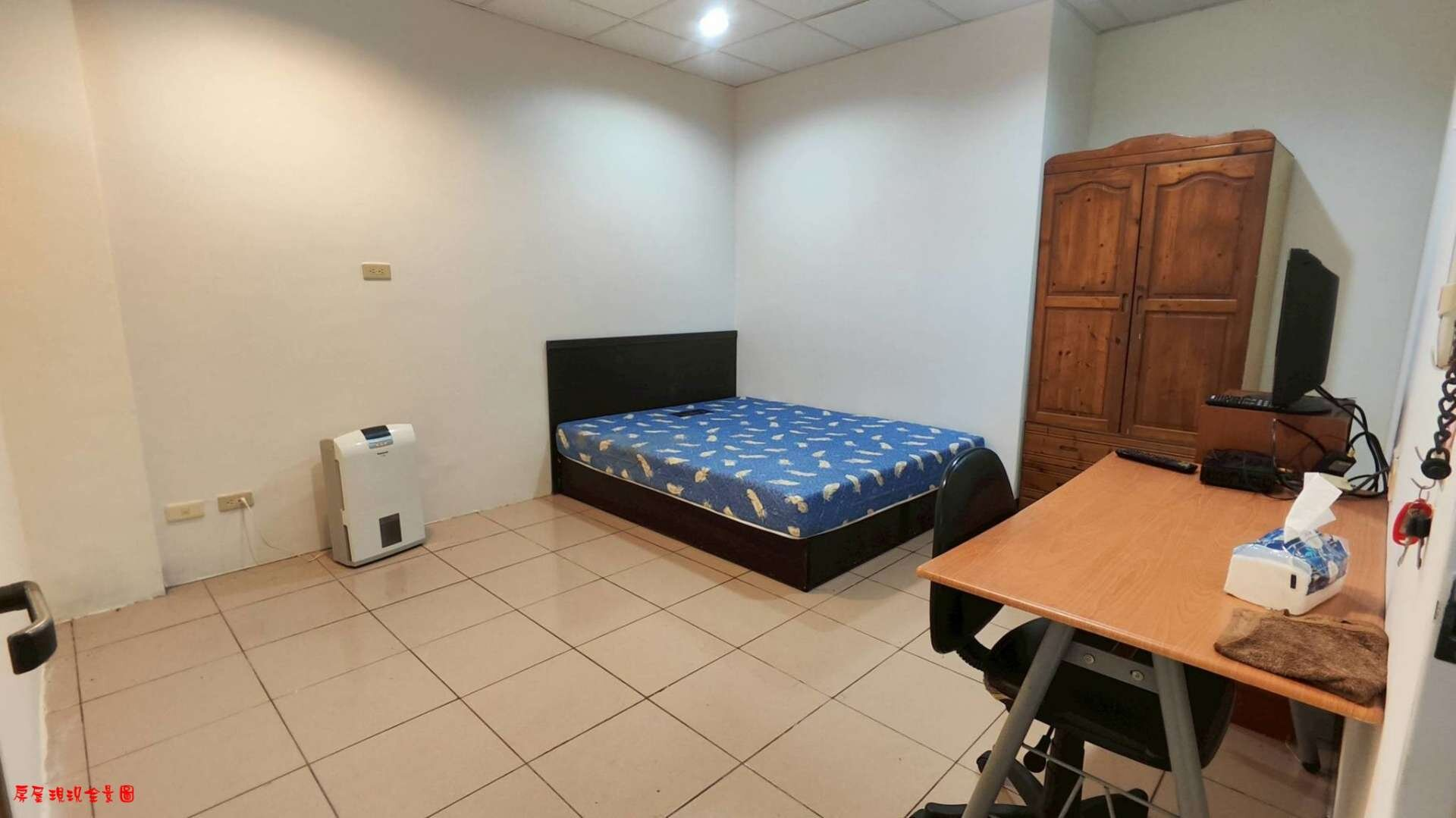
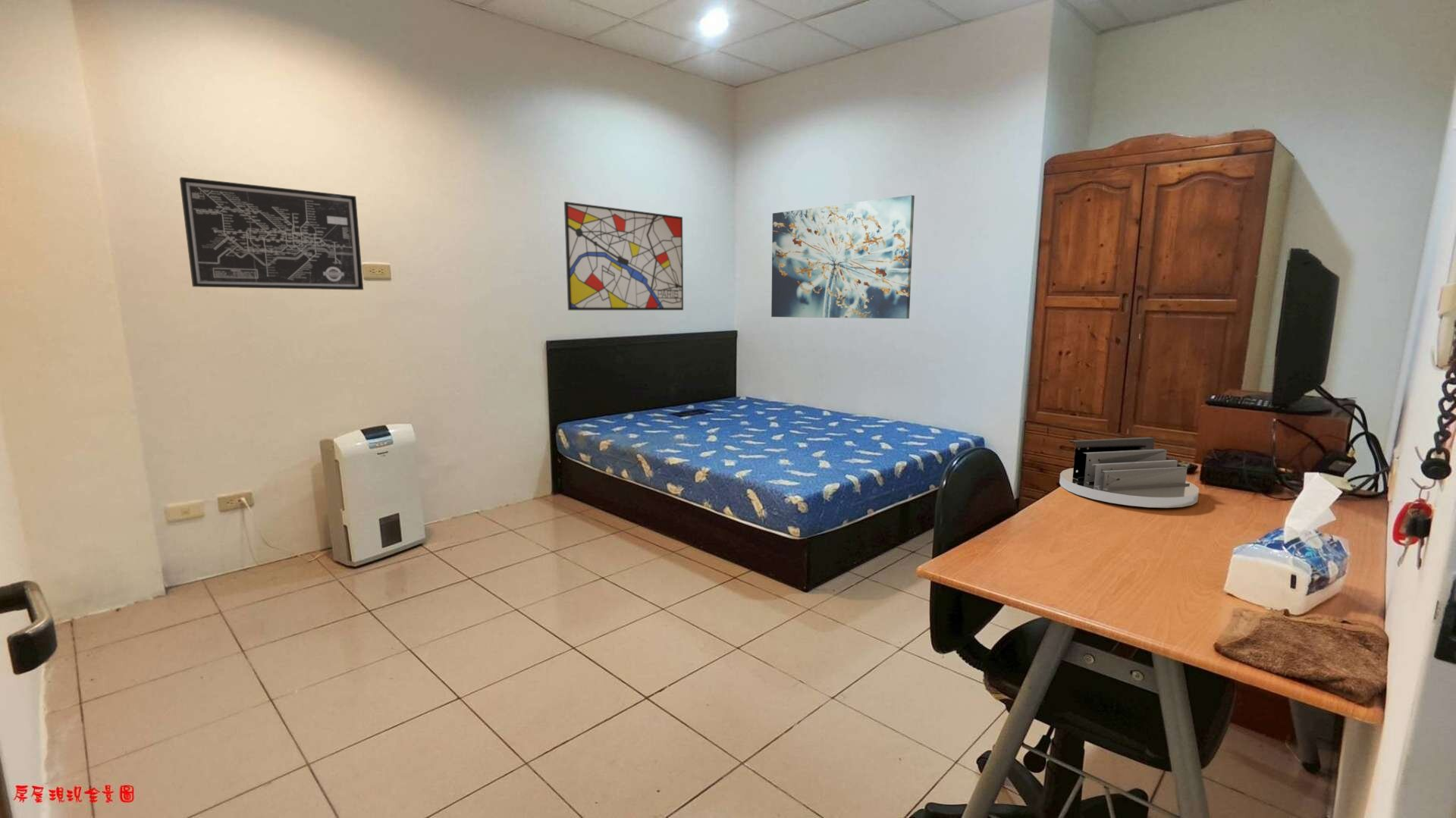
+ wall art [179,177,364,290]
+ wall art [770,194,915,319]
+ desk organizer [1059,437,1200,509]
+ wall art [563,201,684,311]
